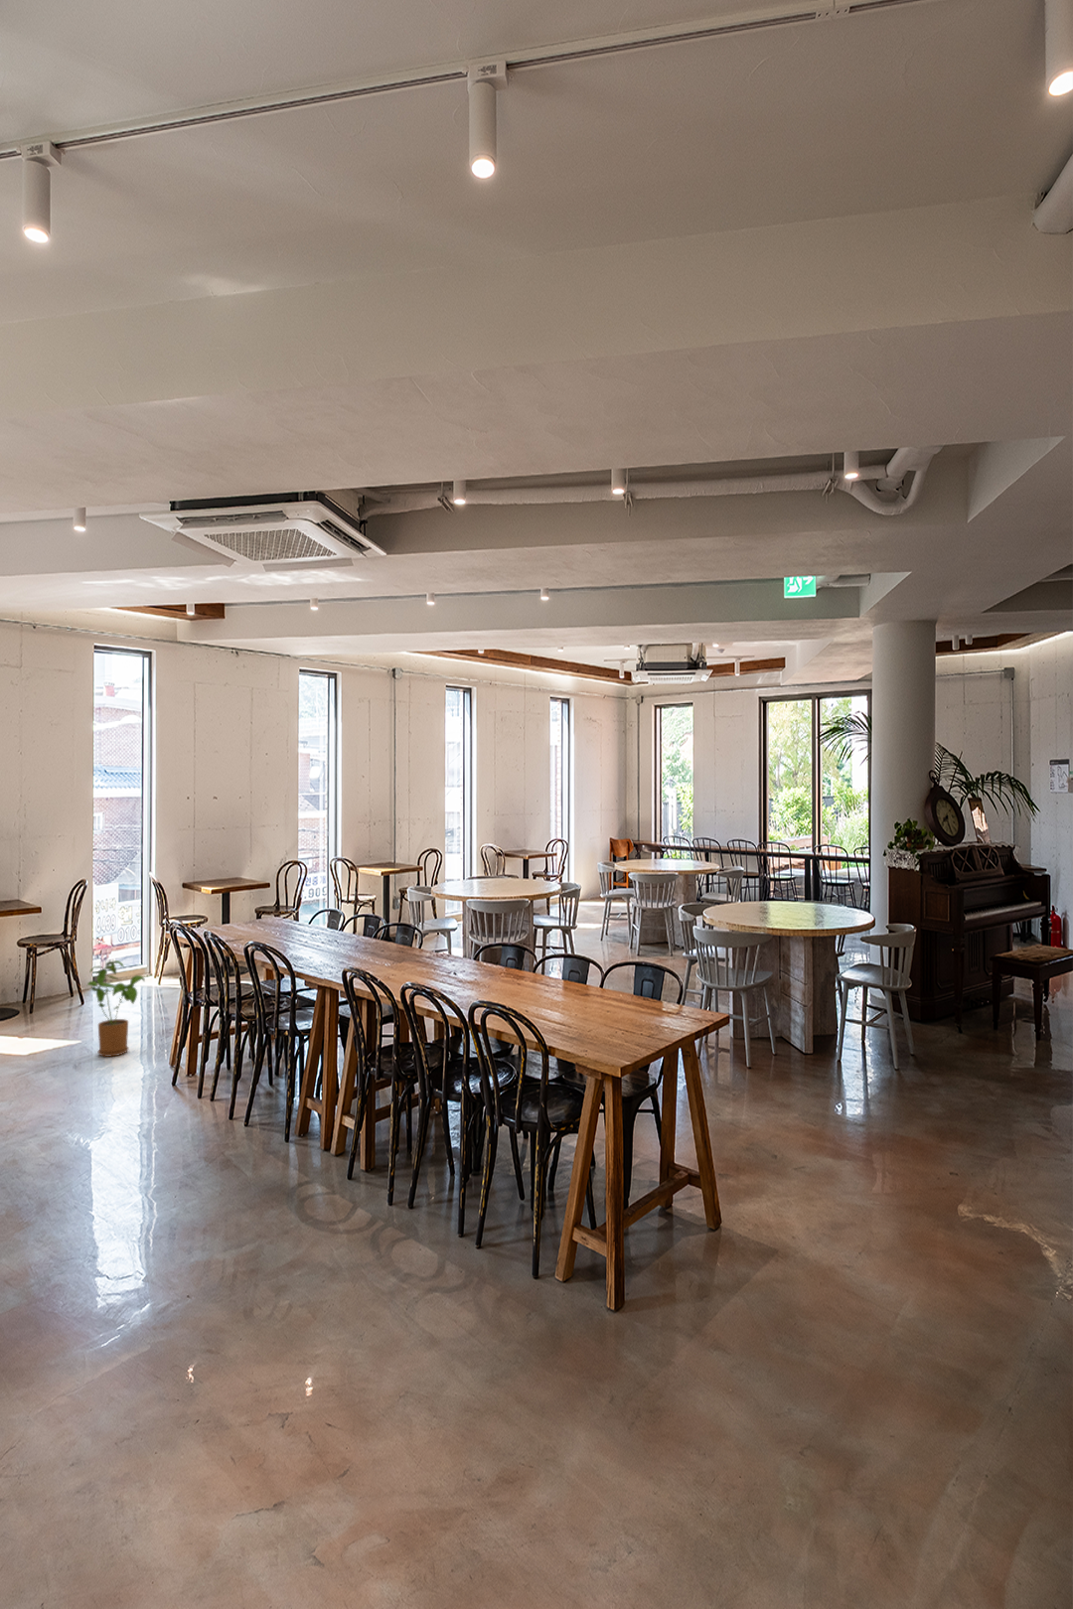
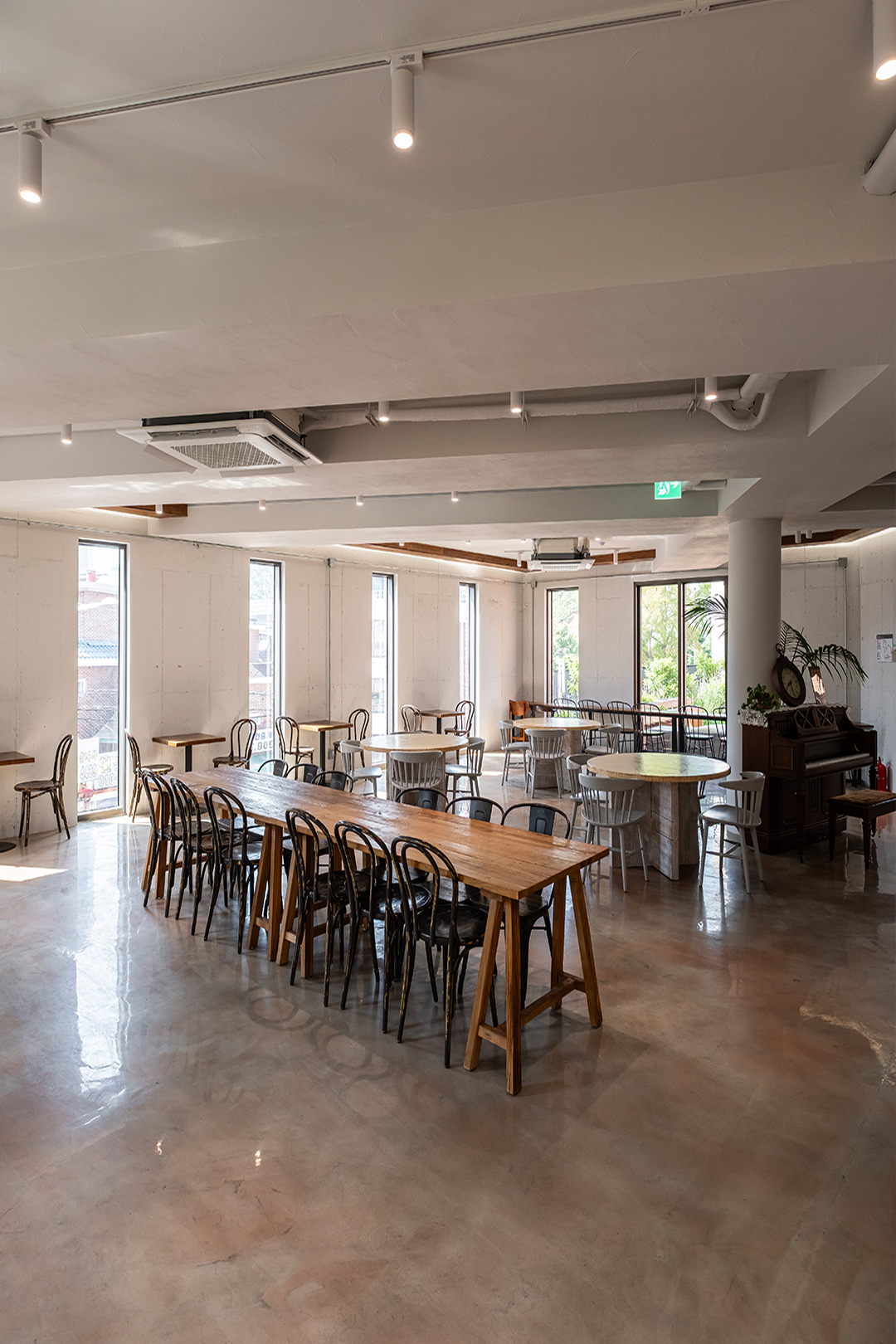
- house plant [86,959,146,1058]
